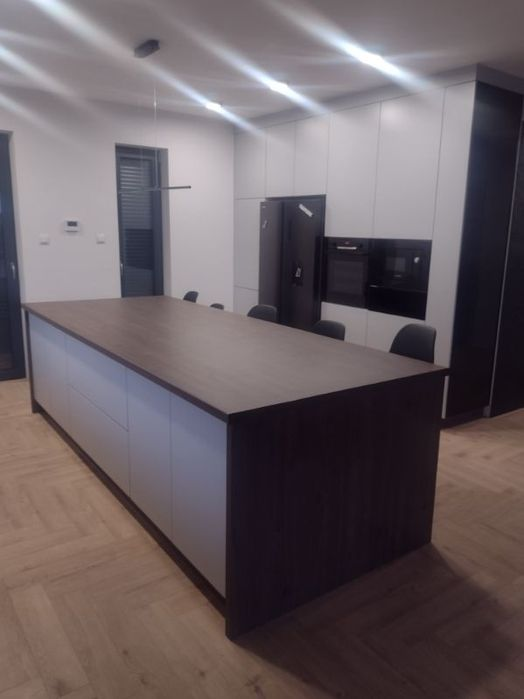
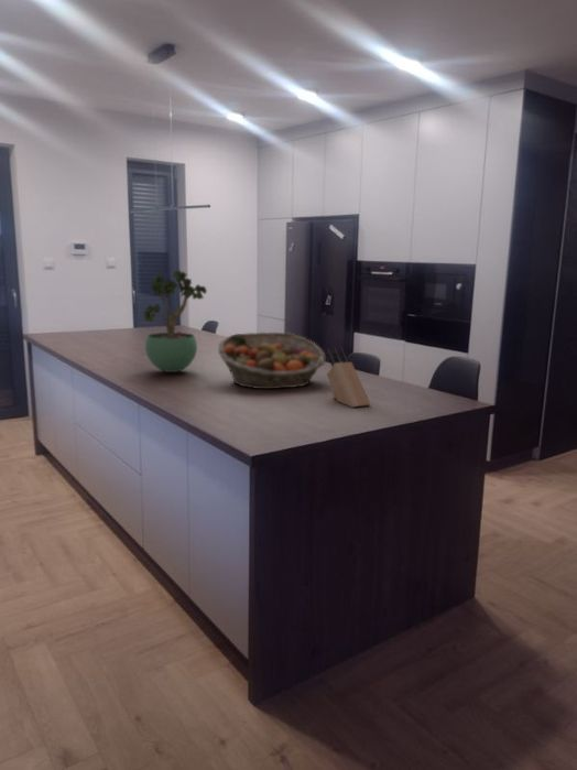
+ fruit basket [217,332,327,390]
+ potted plant [143,269,208,373]
+ knife block [325,347,371,409]
